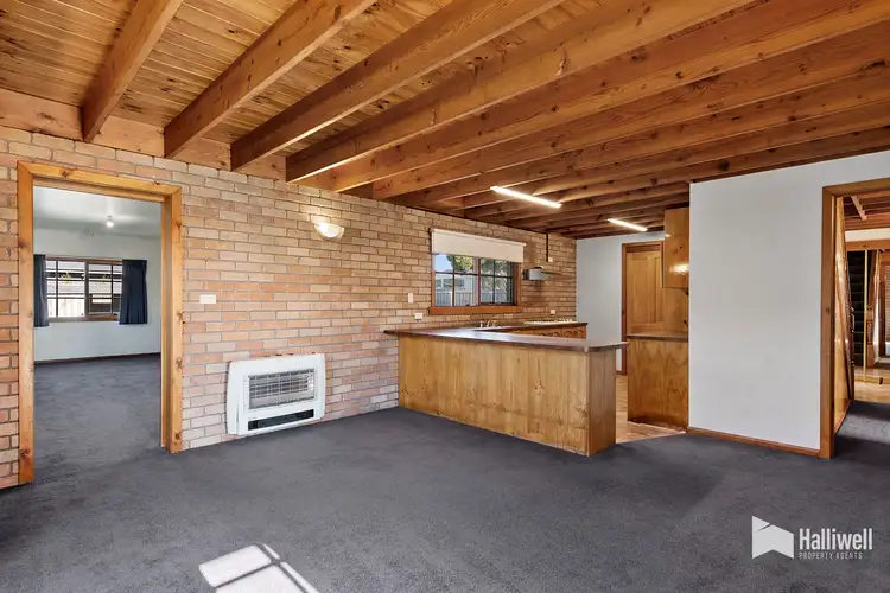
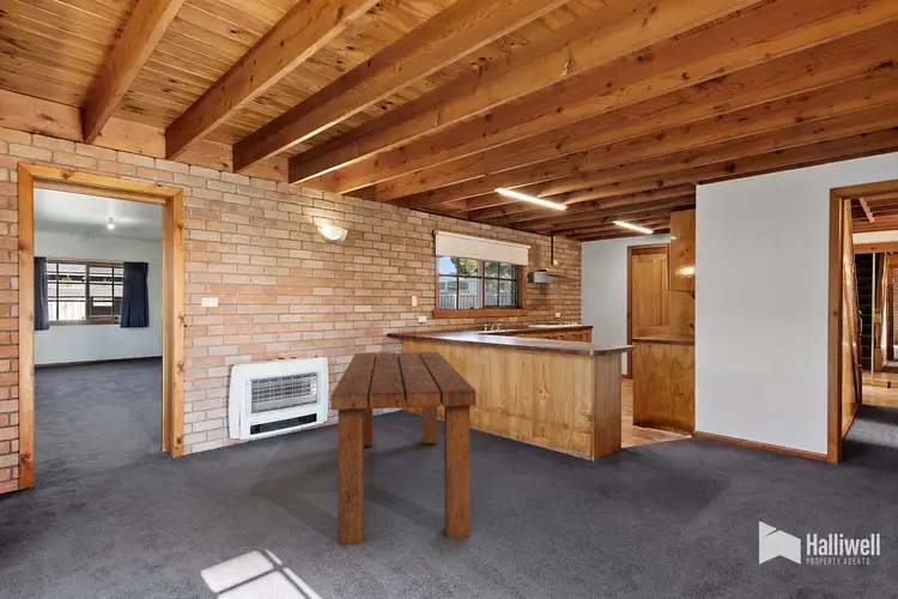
+ dining table [330,351,478,546]
